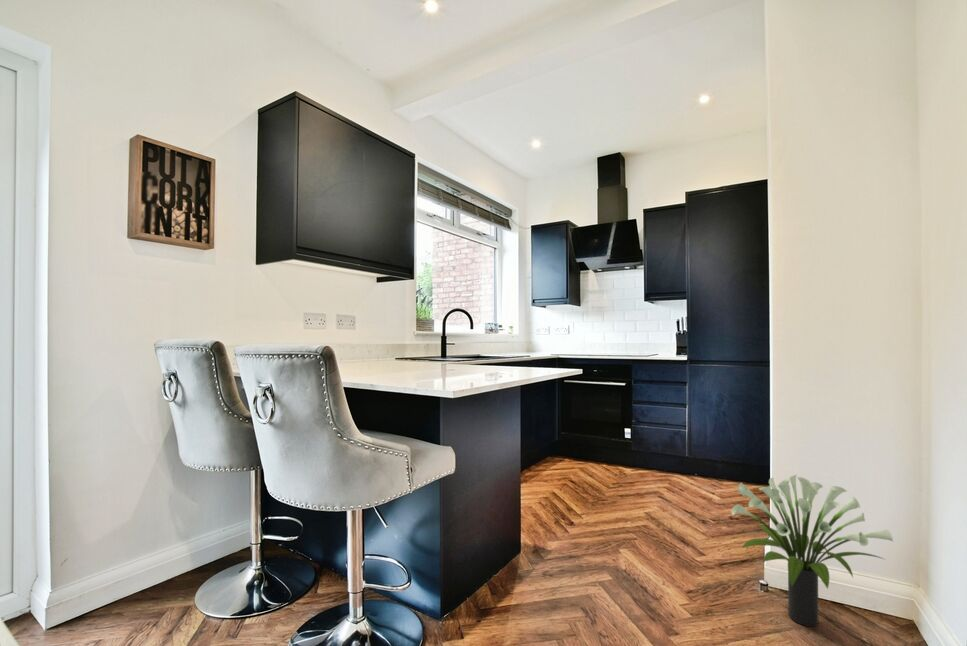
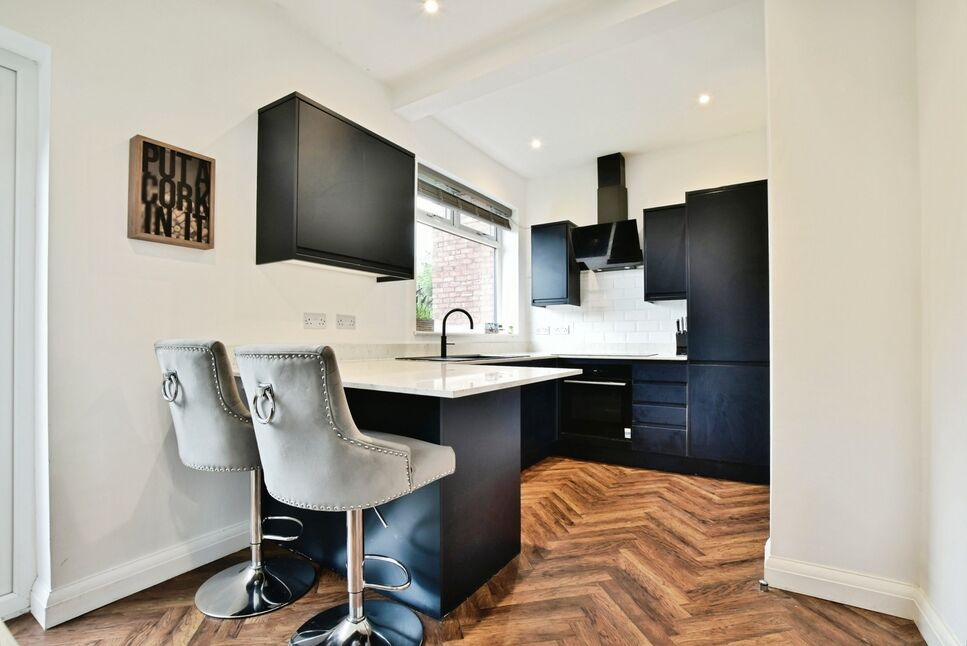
- potted plant [731,474,894,628]
